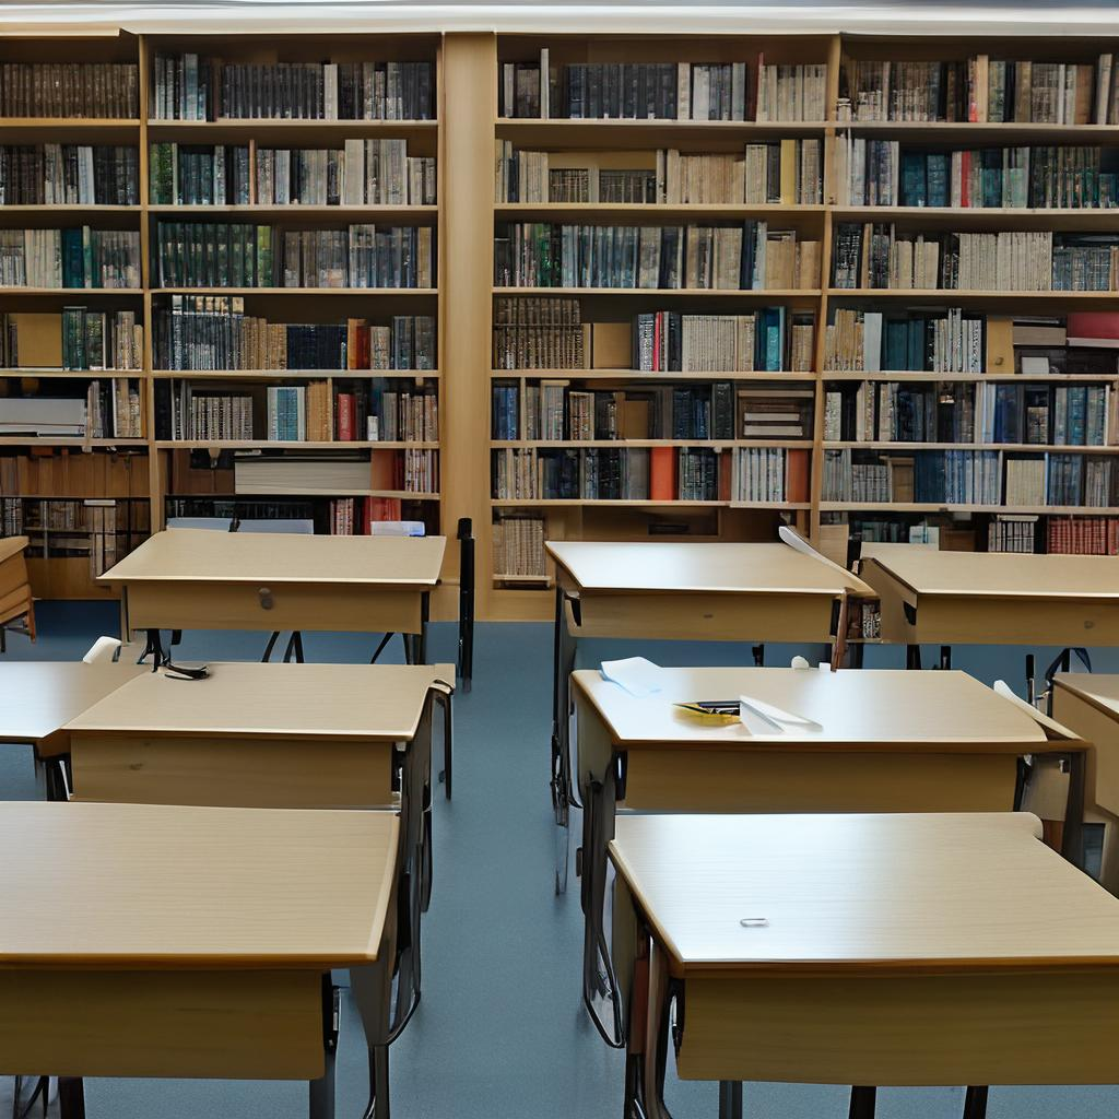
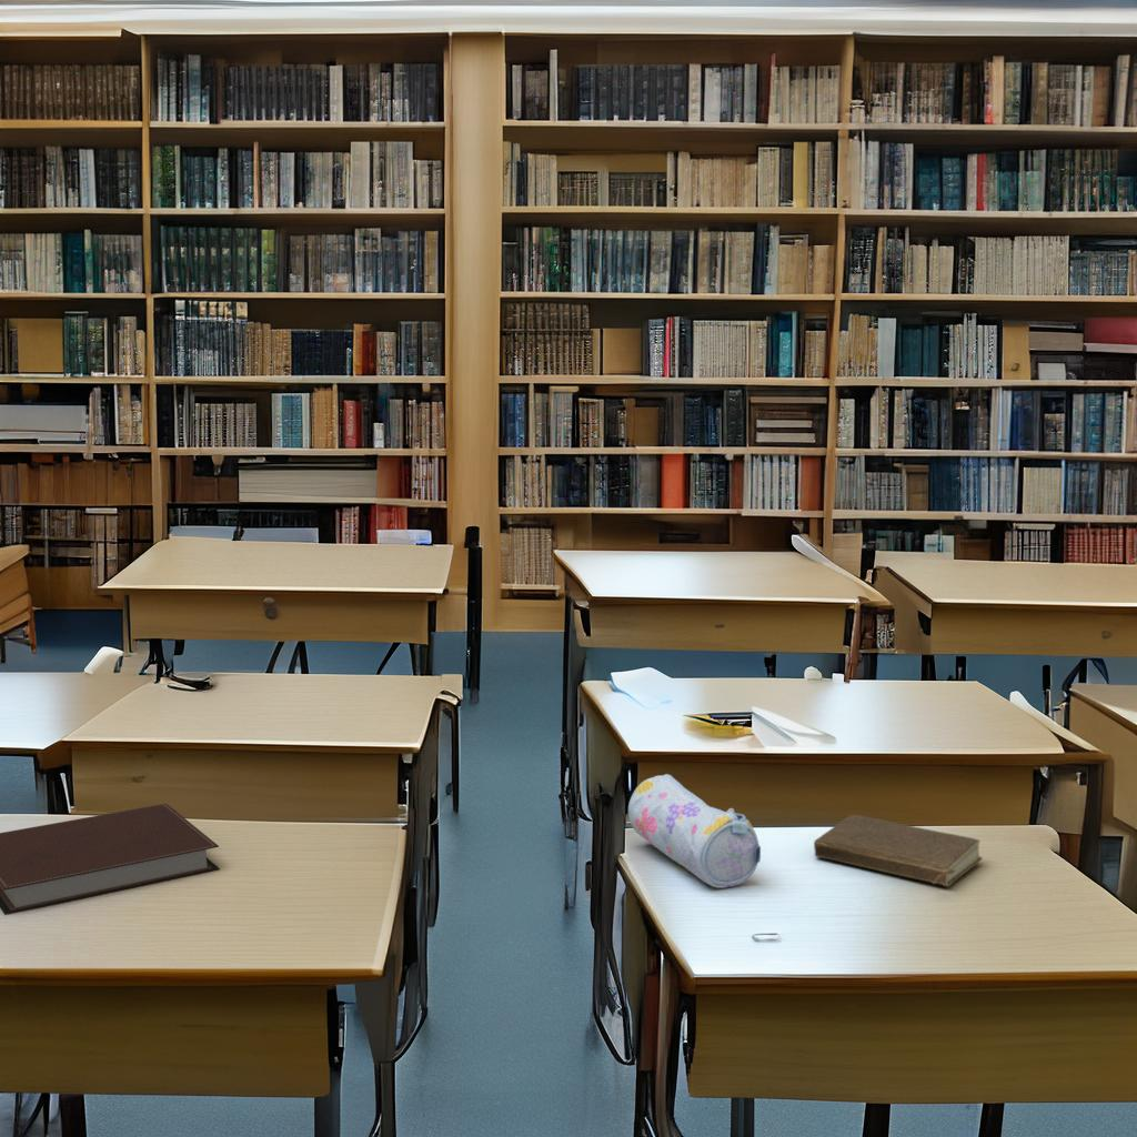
+ book [813,814,984,887]
+ notebook [0,803,221,916]
+ pencil case [627,773,762,889]
